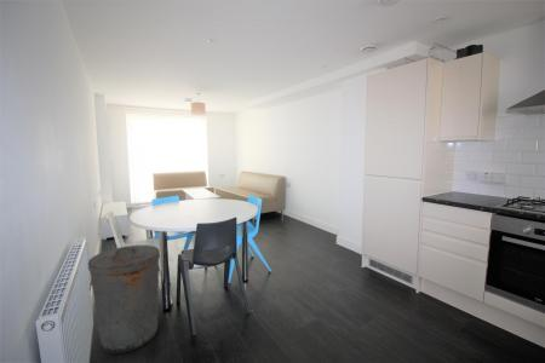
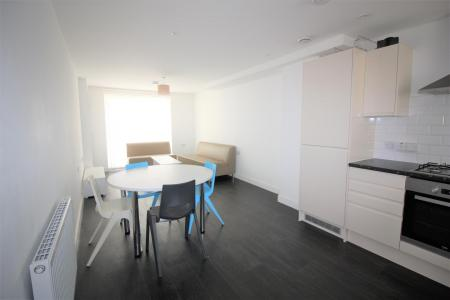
- trash can [87,244,162,355]
